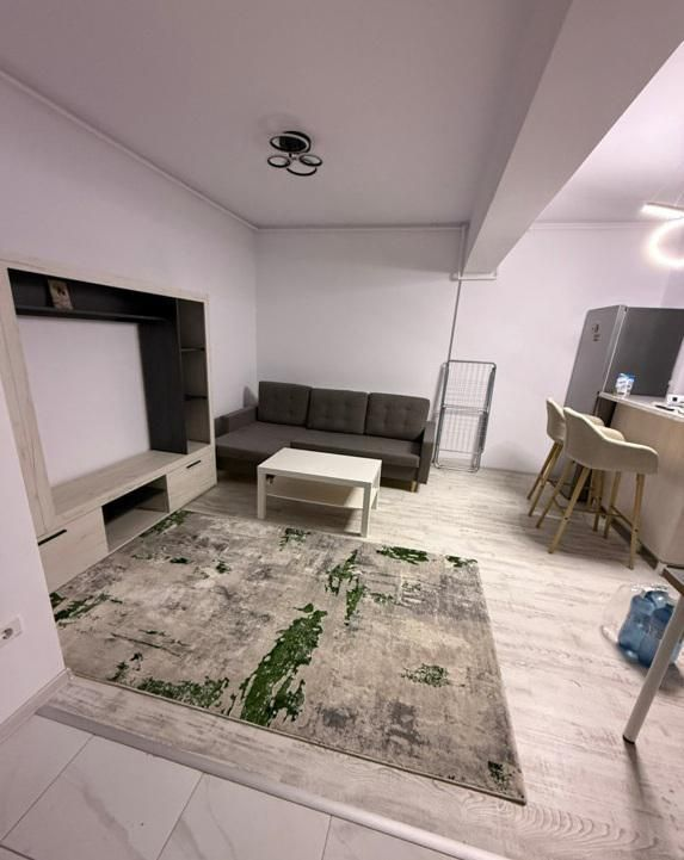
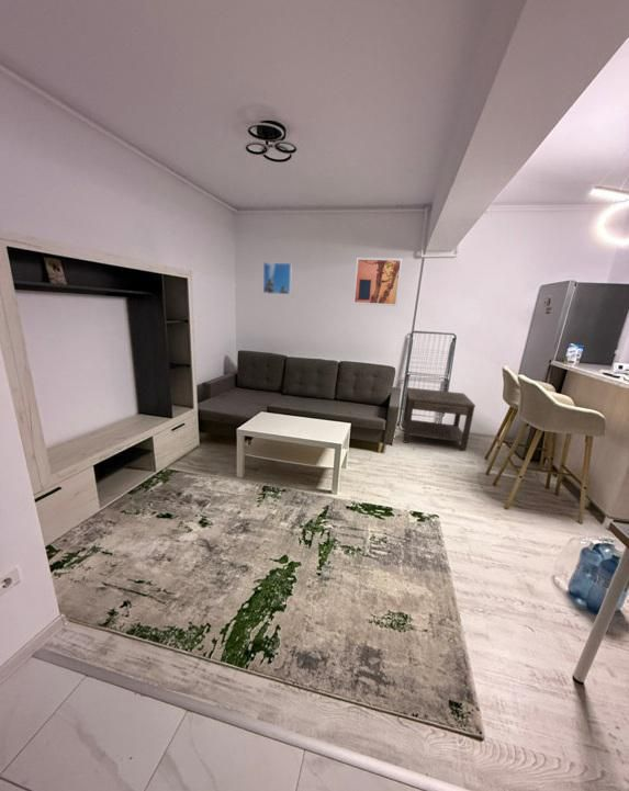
+ wall art [351,257,404,307]
+ side table [401,386,476,452]
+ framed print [262,261,293,296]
